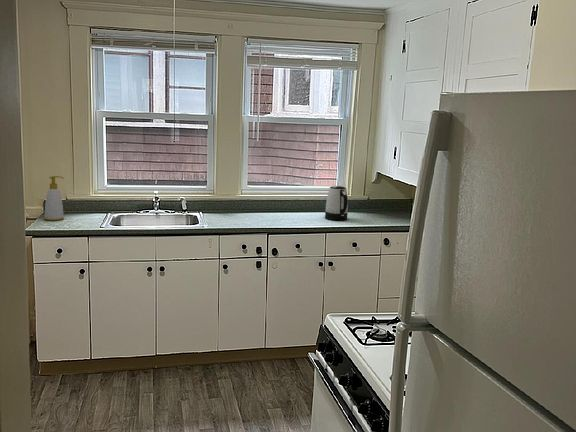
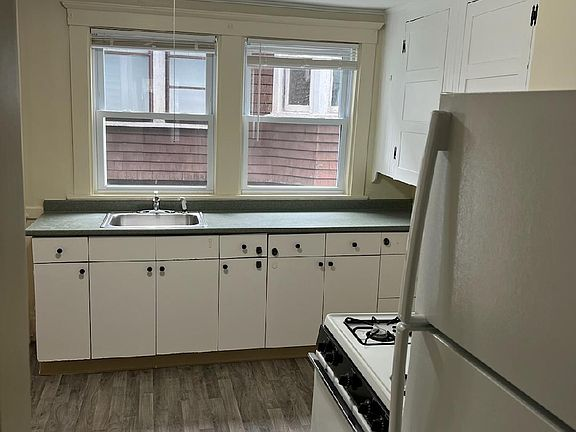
- kettle [324,185,349,221]
- soap bottle [43,175,65,222]
